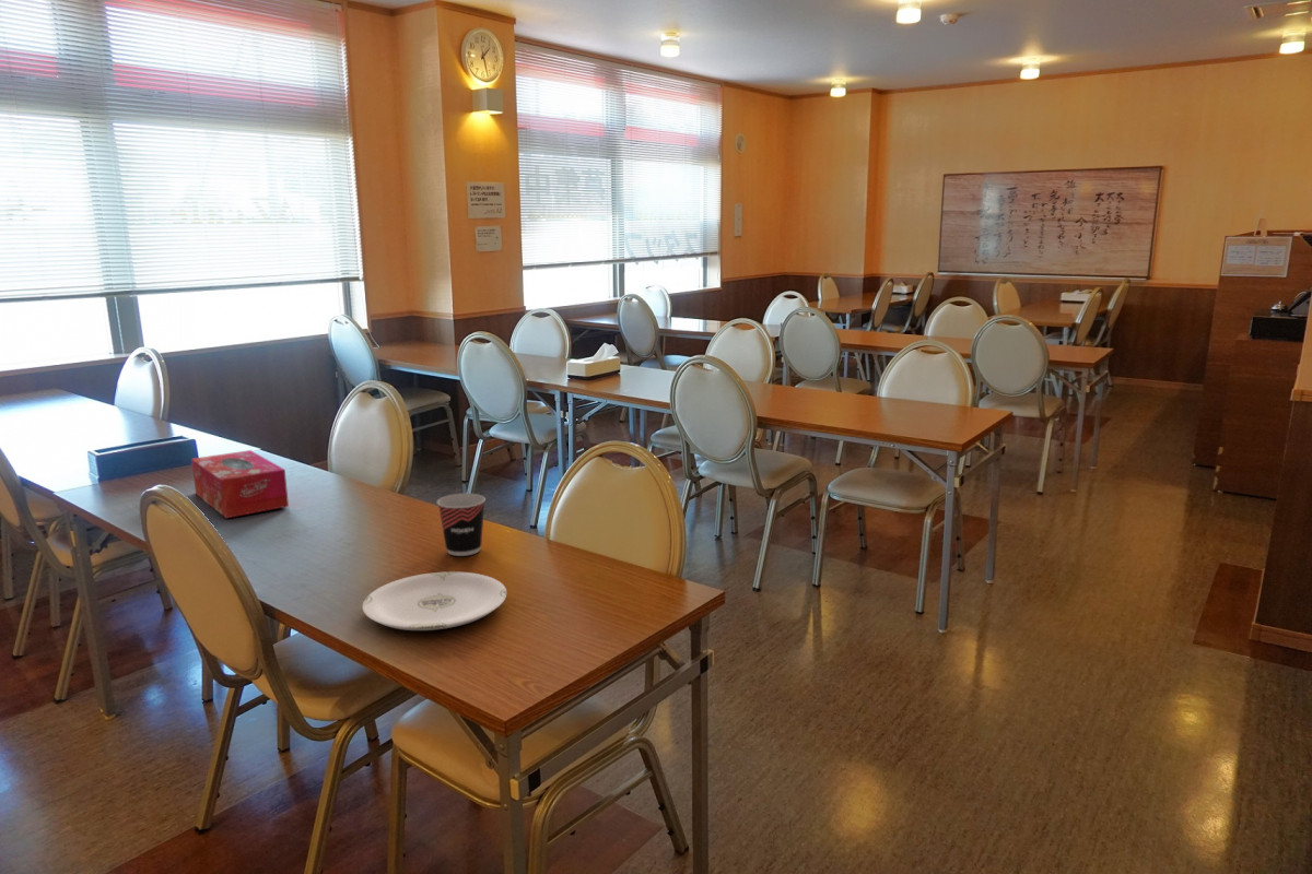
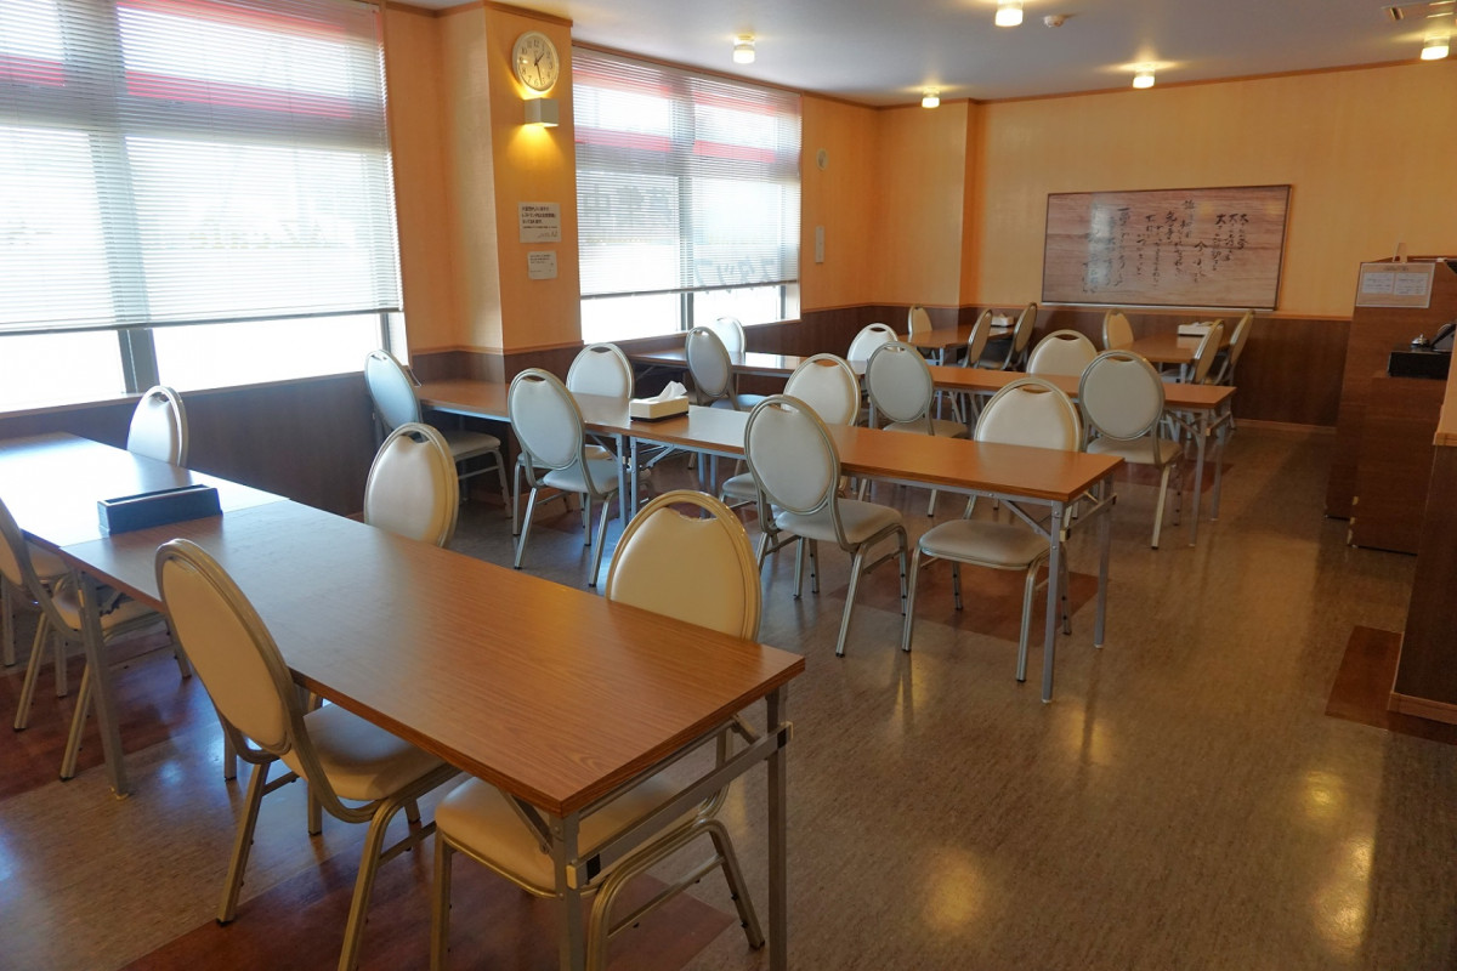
- tissue box [190,449,290,519]
- cup [436,493,487,557]
- plate [362,570,508,631]
